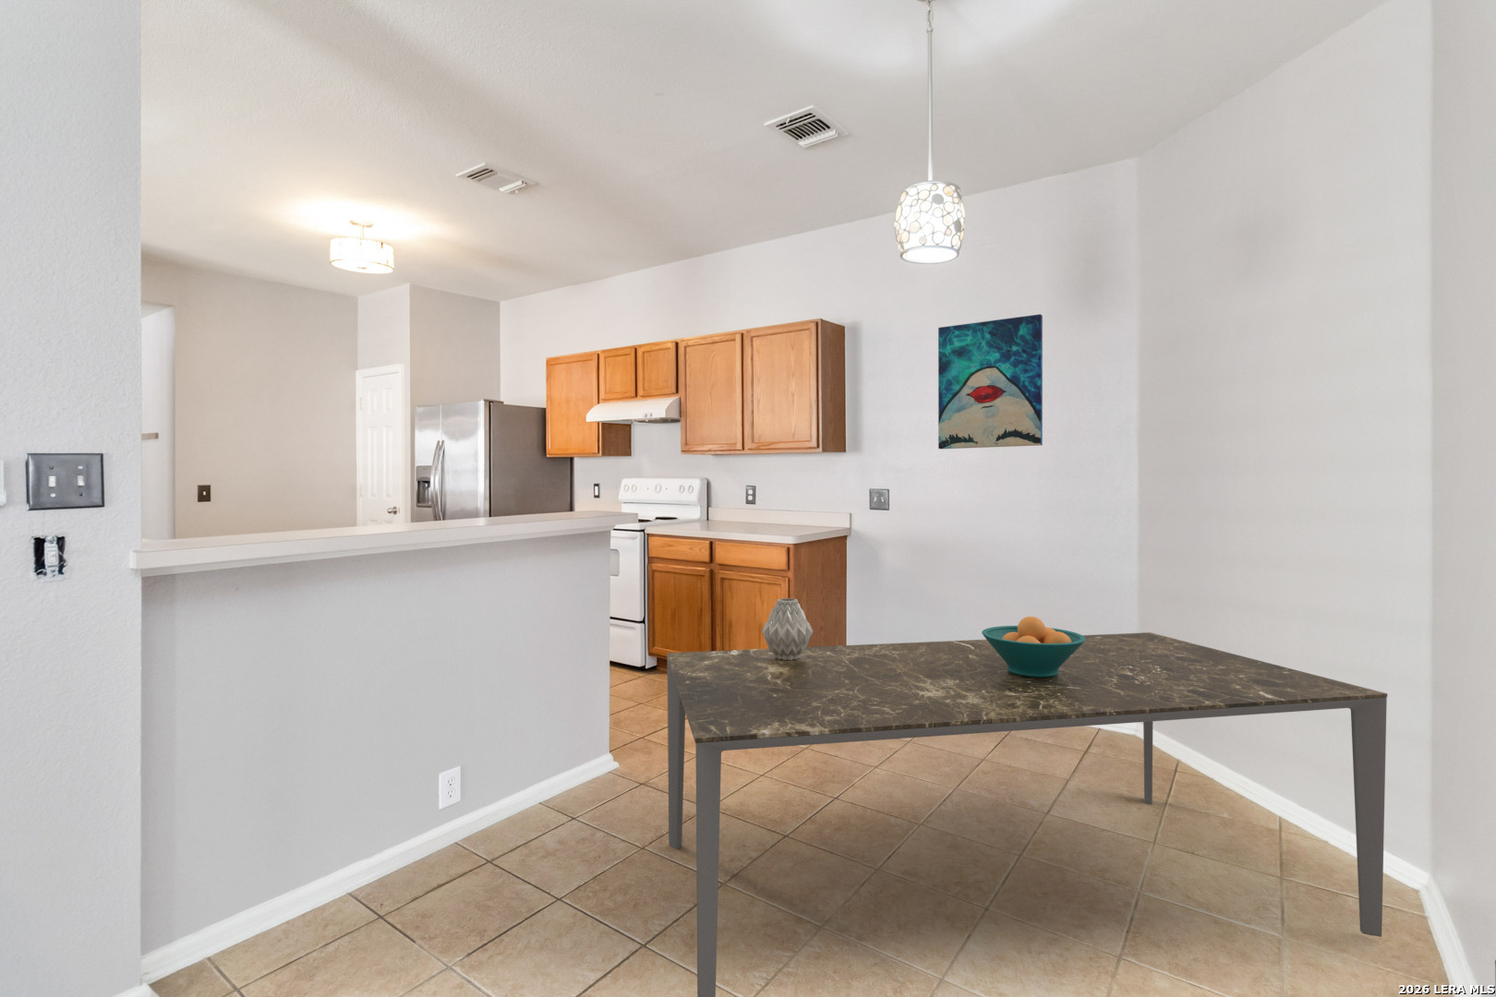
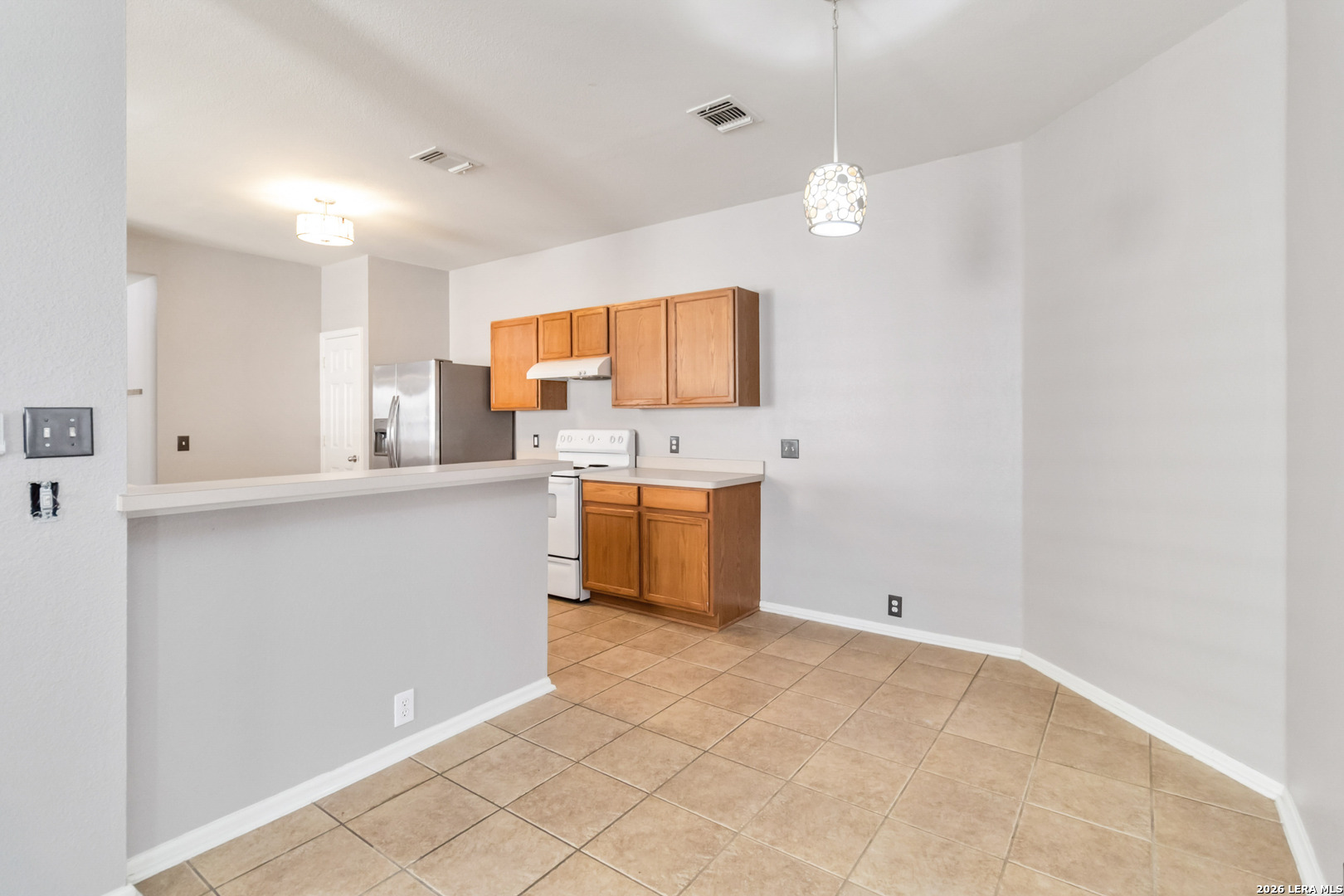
- wall art [937,313,1043,450]
- vase [761,598,814,660]
- fruit bowl [981,615,1086,678]
- dining table [666,631,1388,997]
